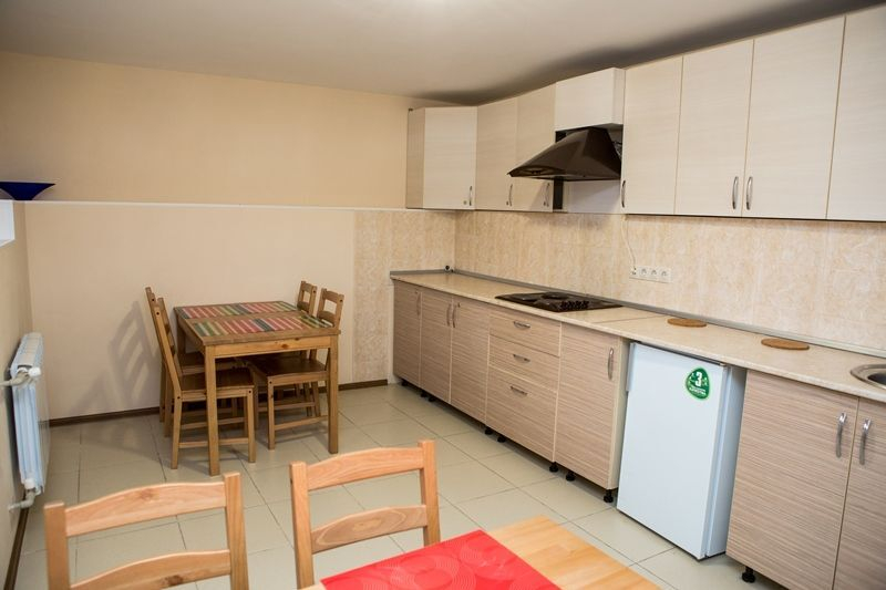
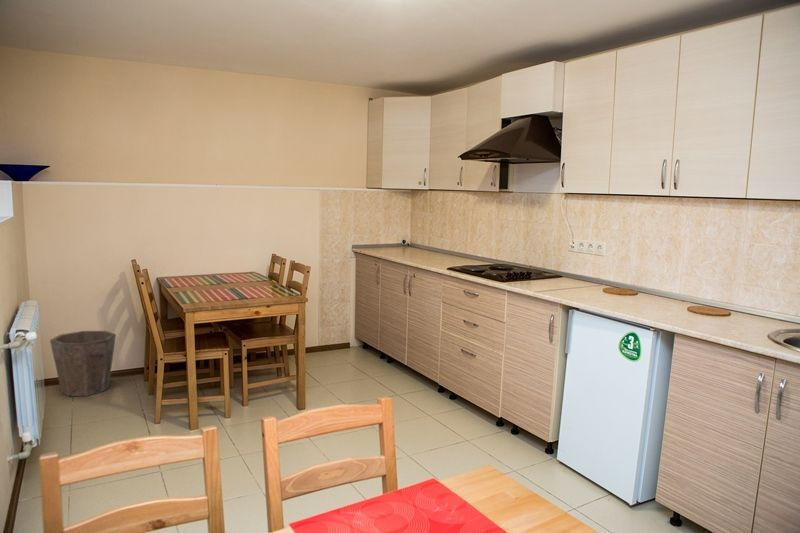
+ waste bin [49,330,117,397]
